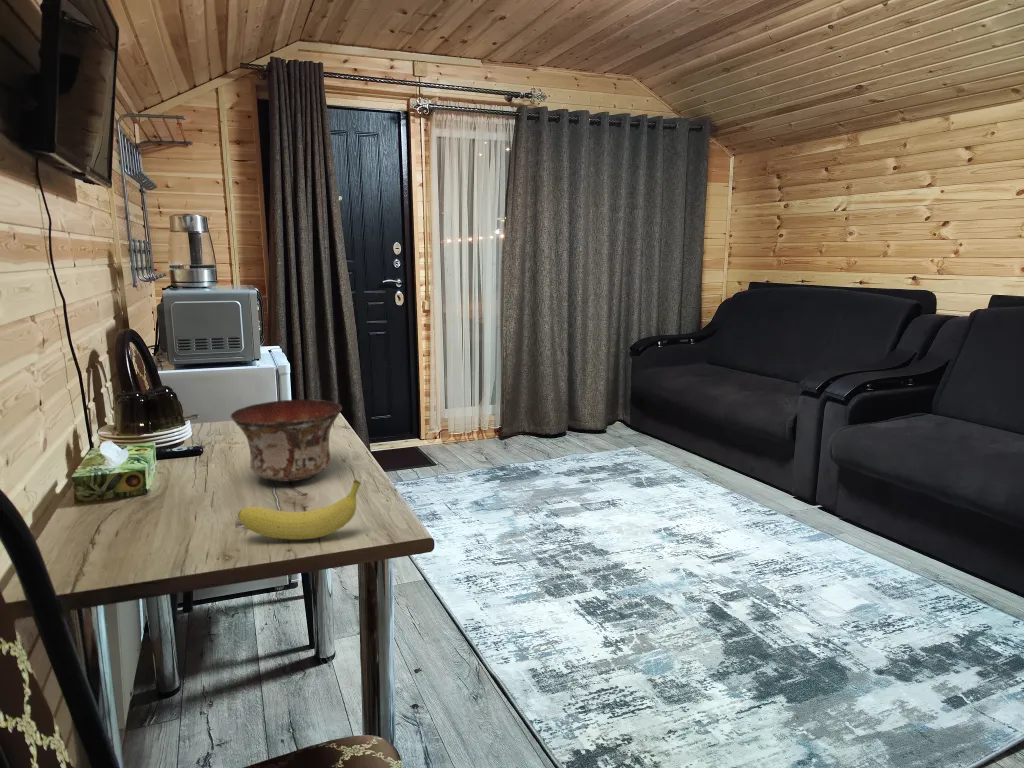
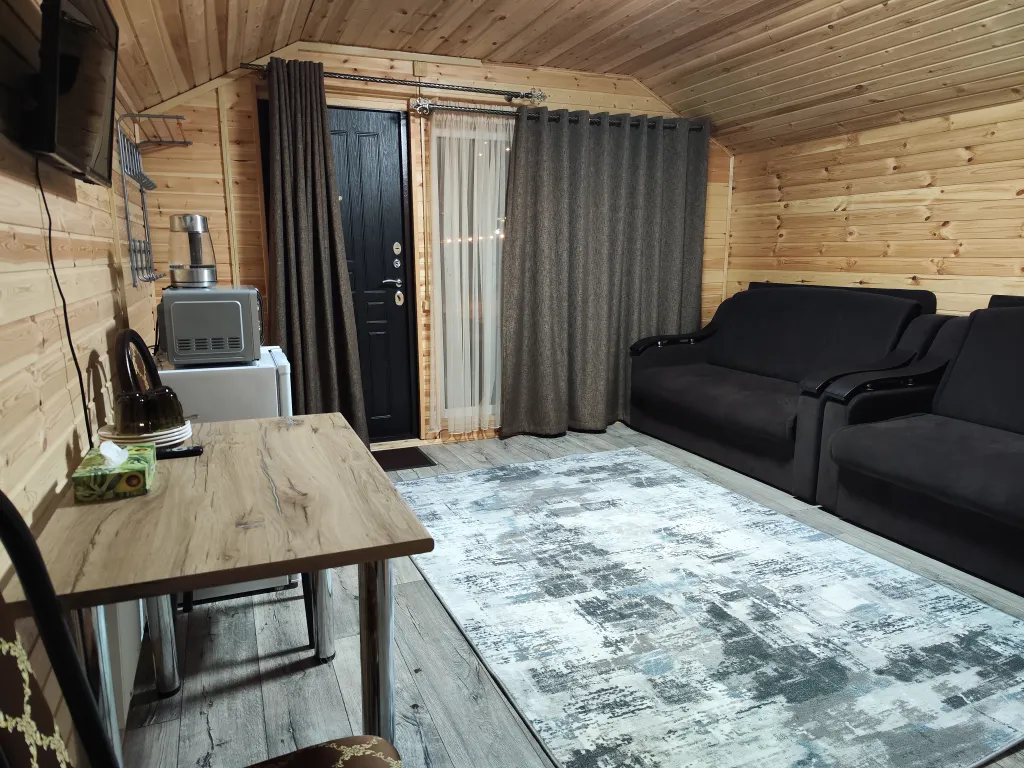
- fruit [237,479,362,540]
- bowl [230,399,343,483]
